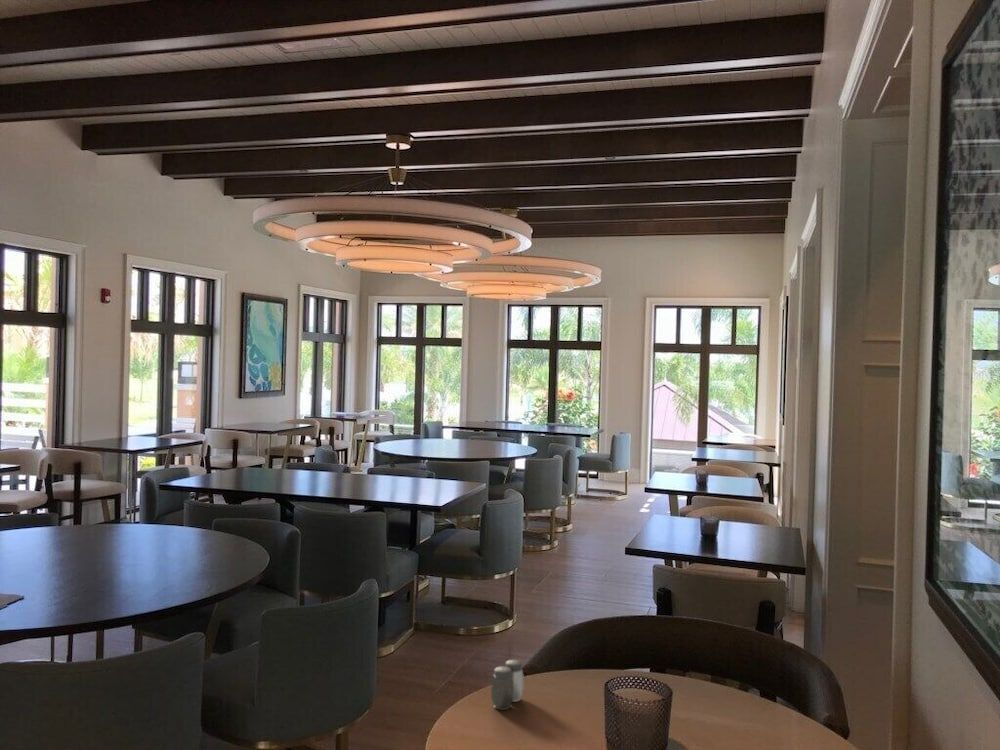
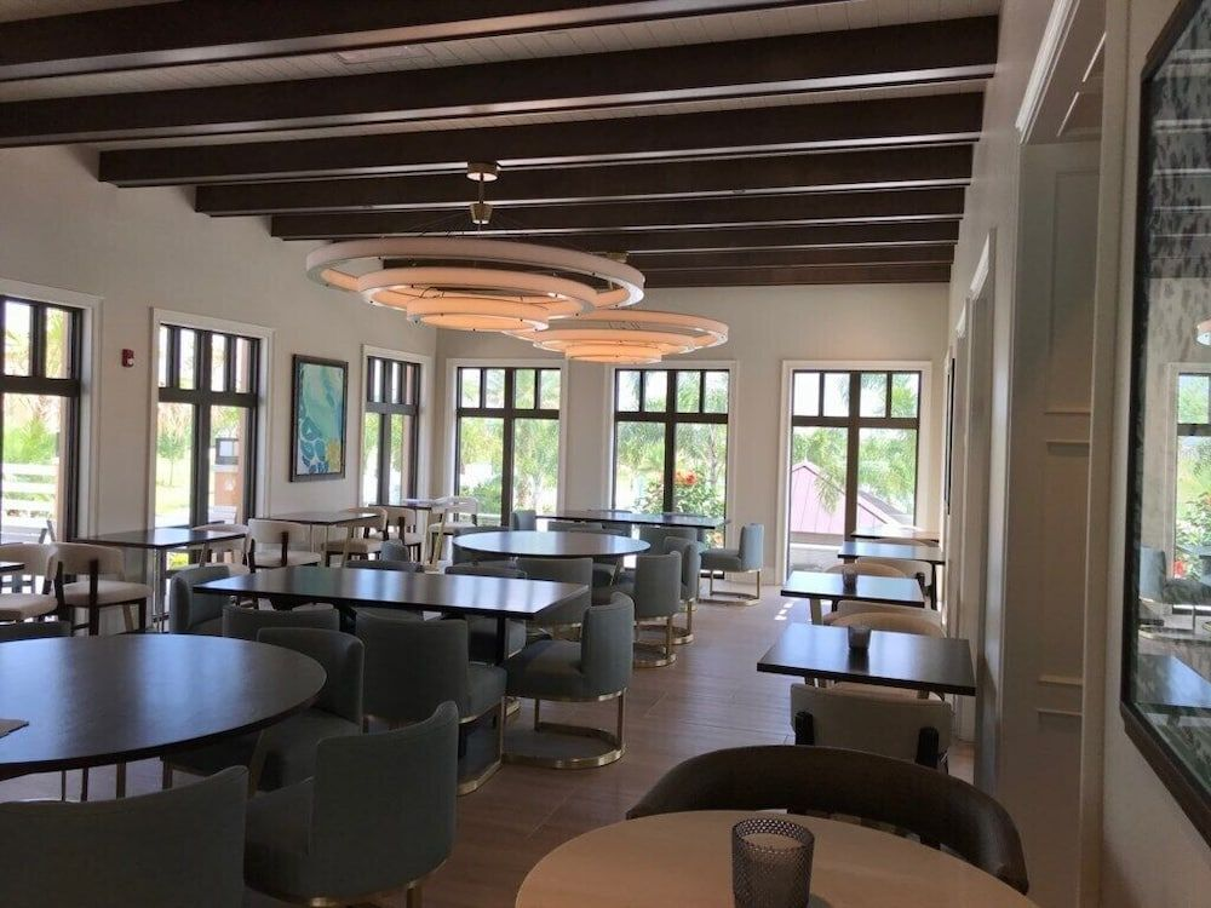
- salt and pepper shaker [490,659,525,711]
